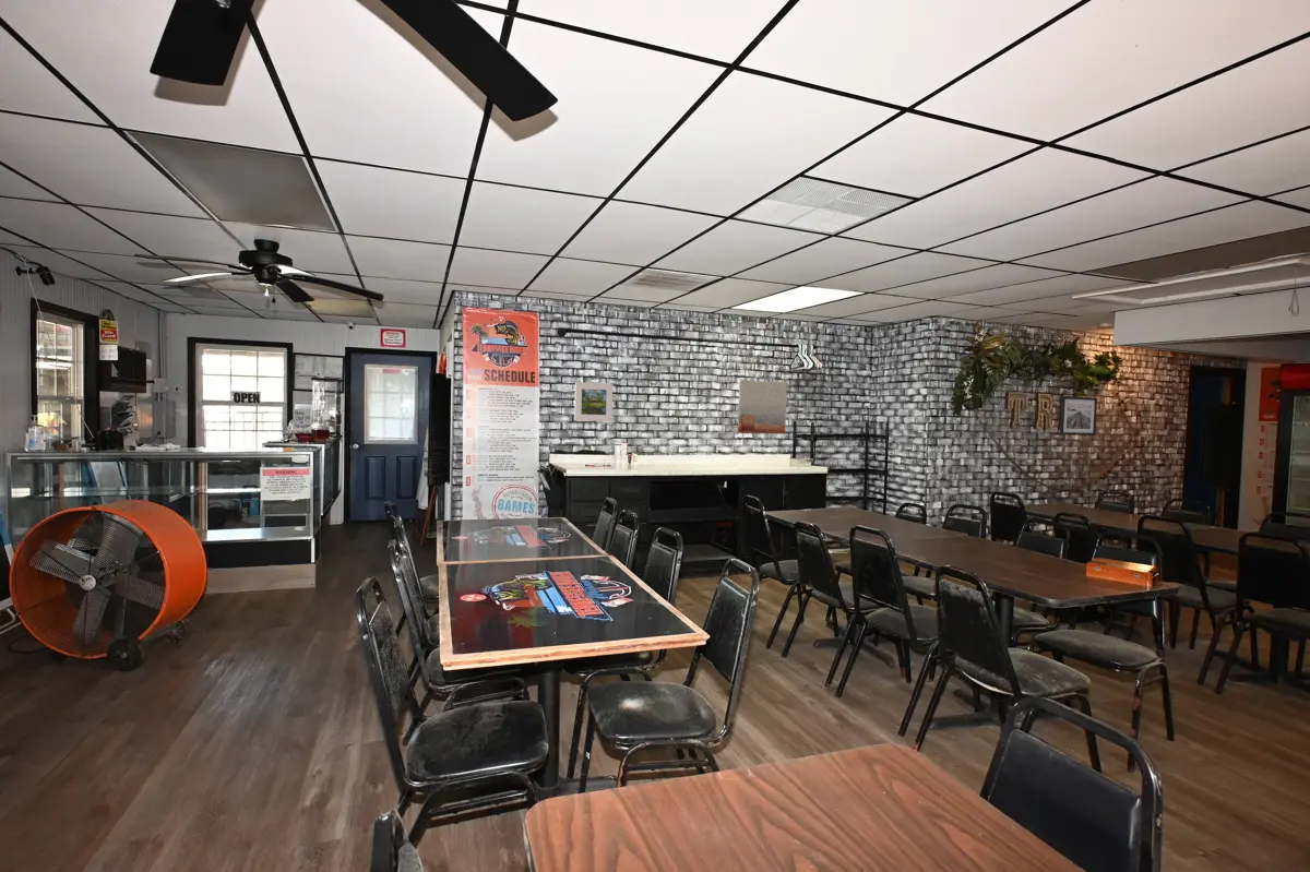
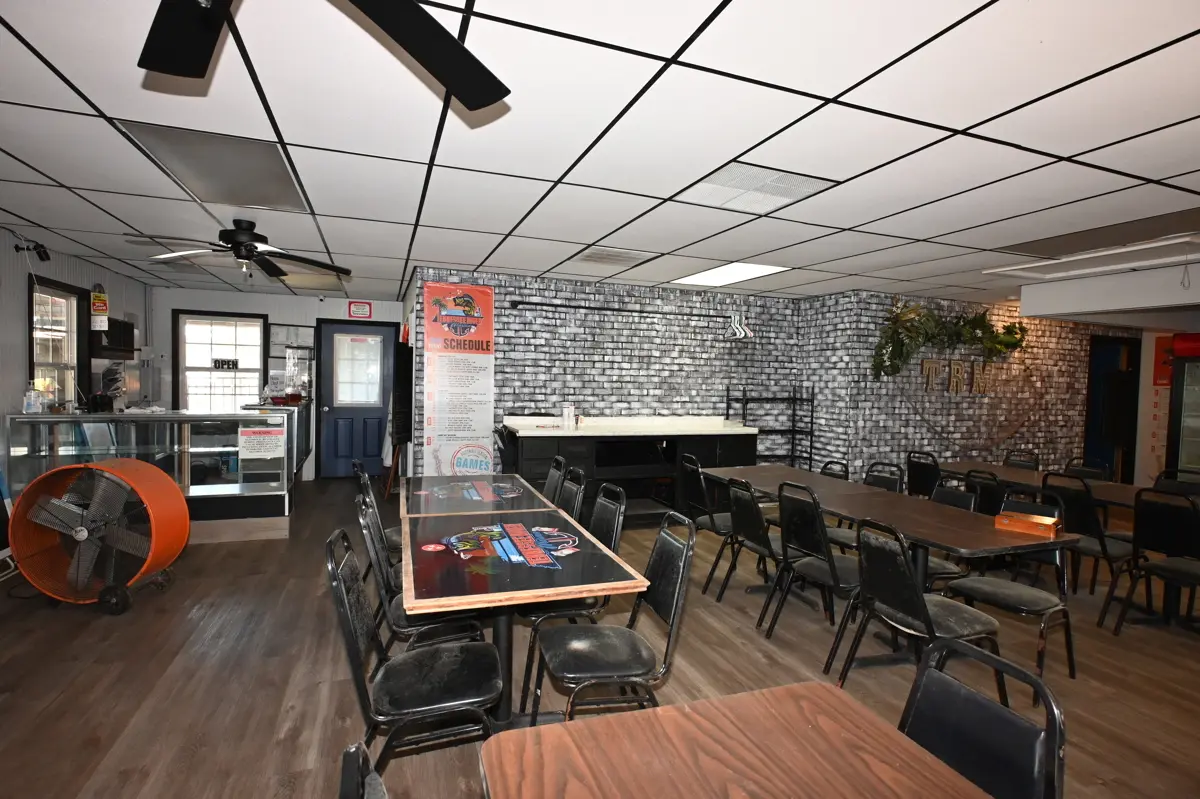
- wall art [1059,395,1098,437]
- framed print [573,381,614,422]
- wall art [737,380,788,435]
